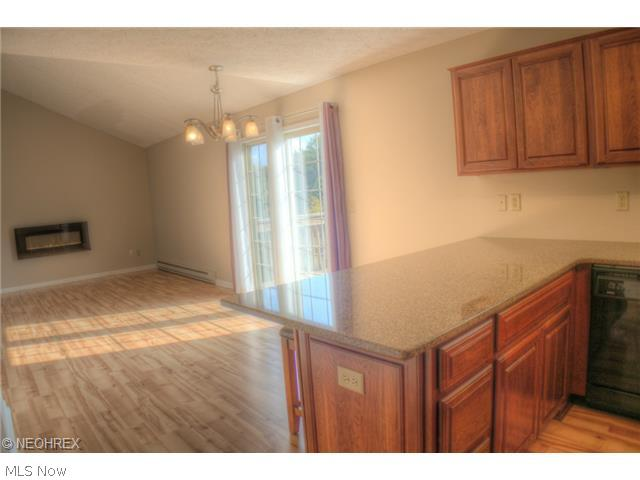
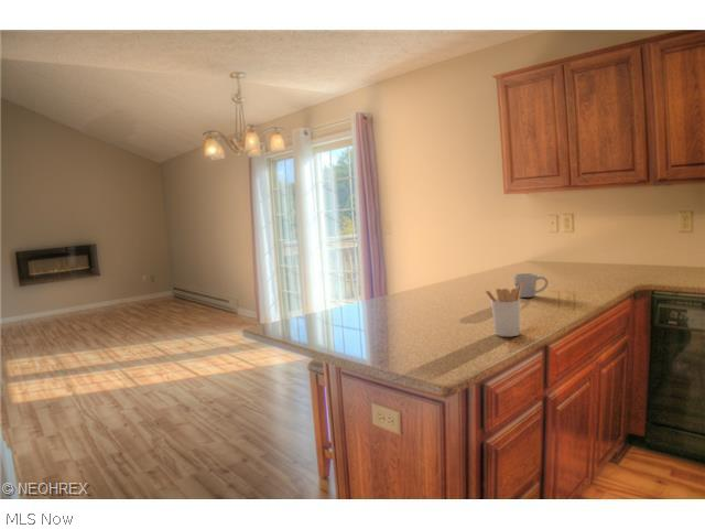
+ mug [512,272,550,299]
+ utensil holder [484,282,522,337]
